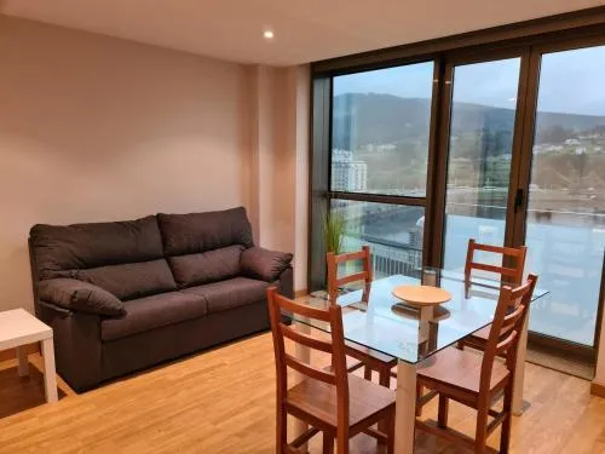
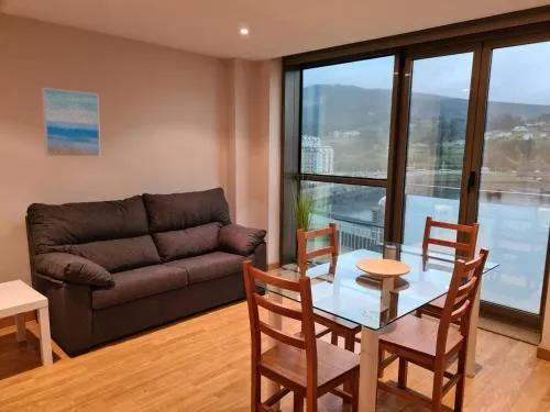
+ wall art [41,87,101,158]
